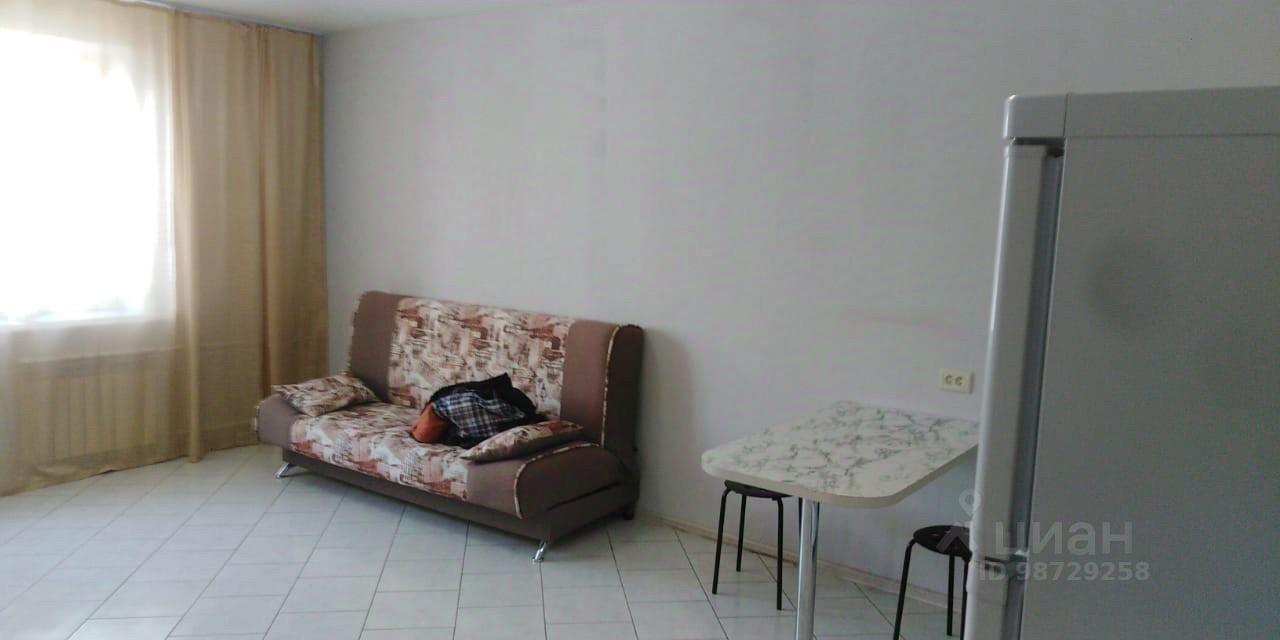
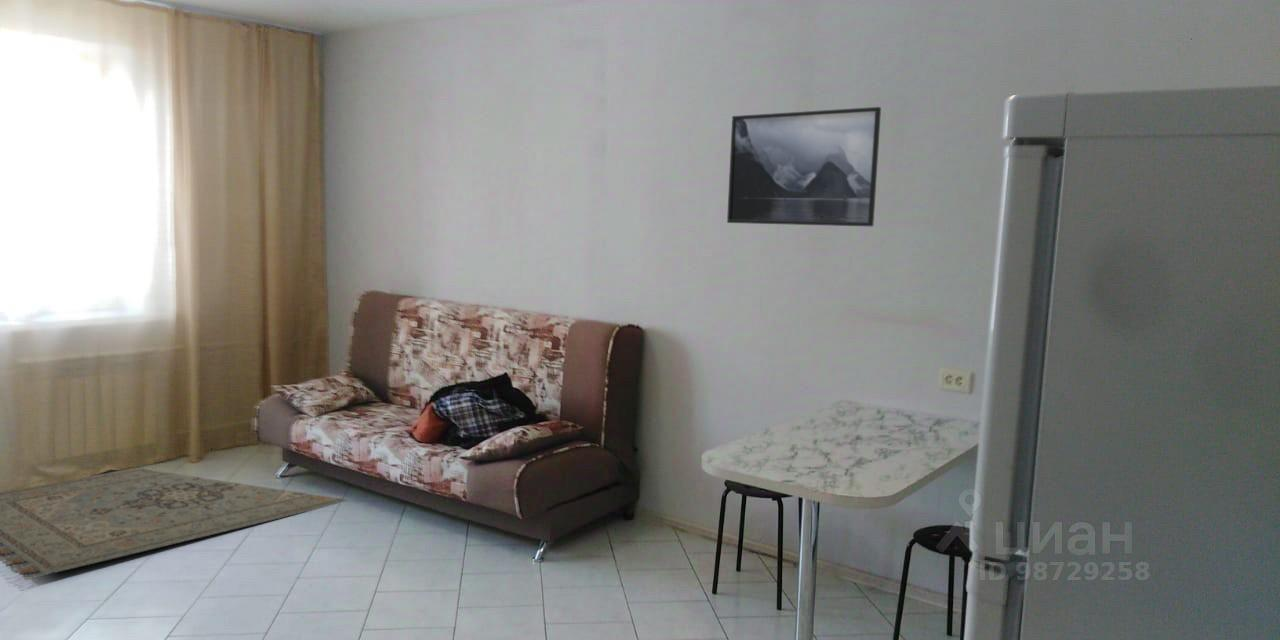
+ rug [0,467,349,581]
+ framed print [726,106,882,227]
